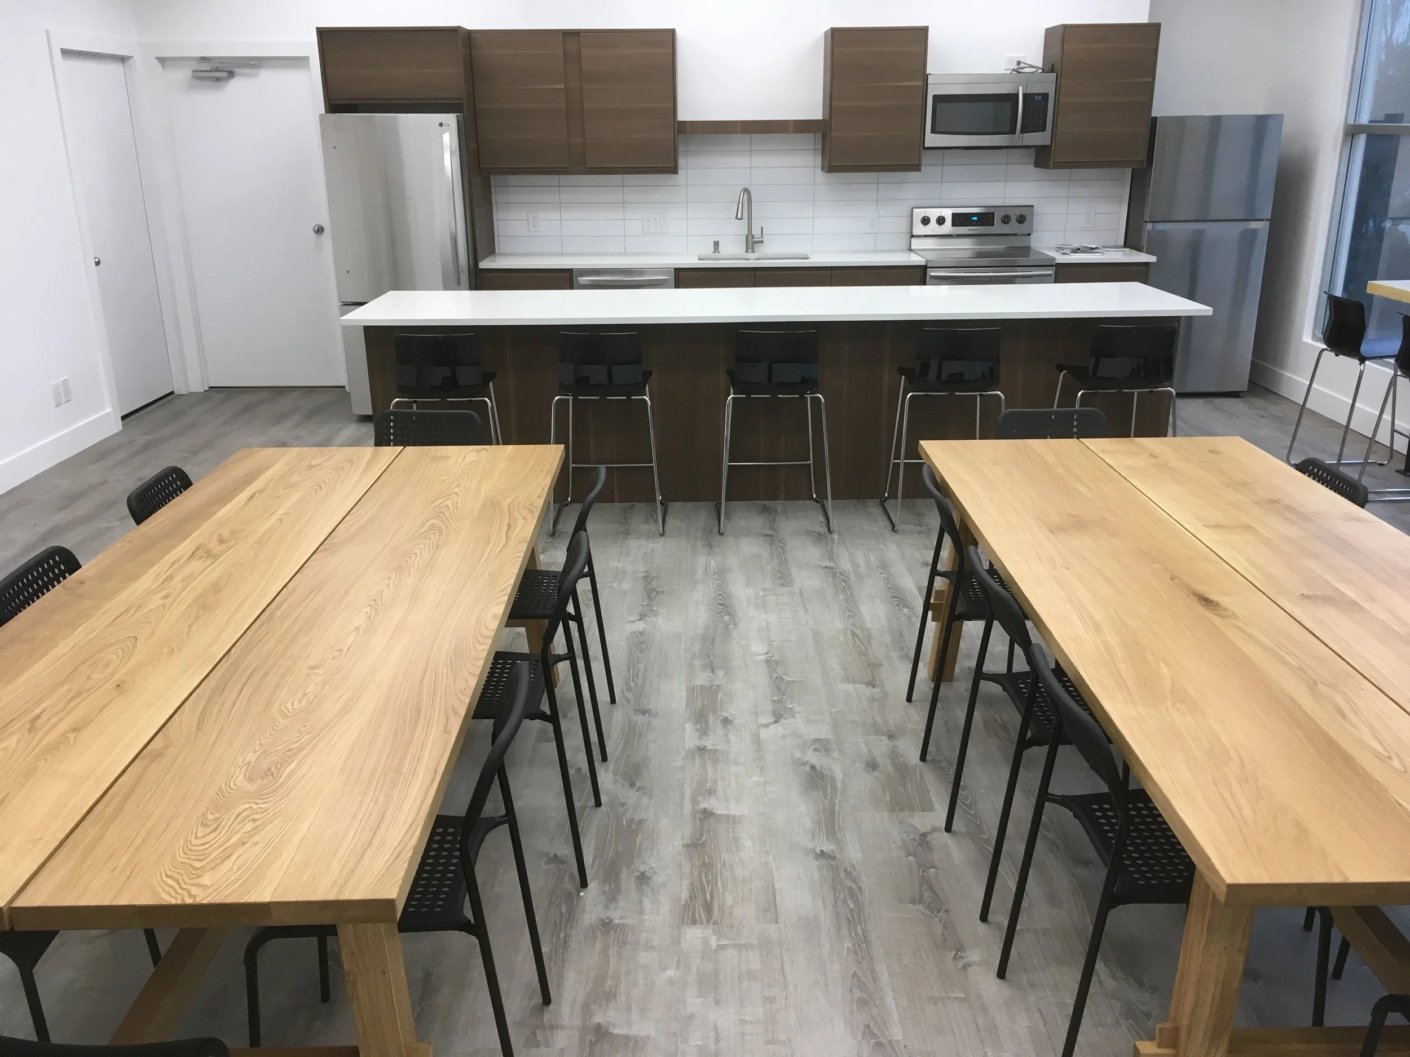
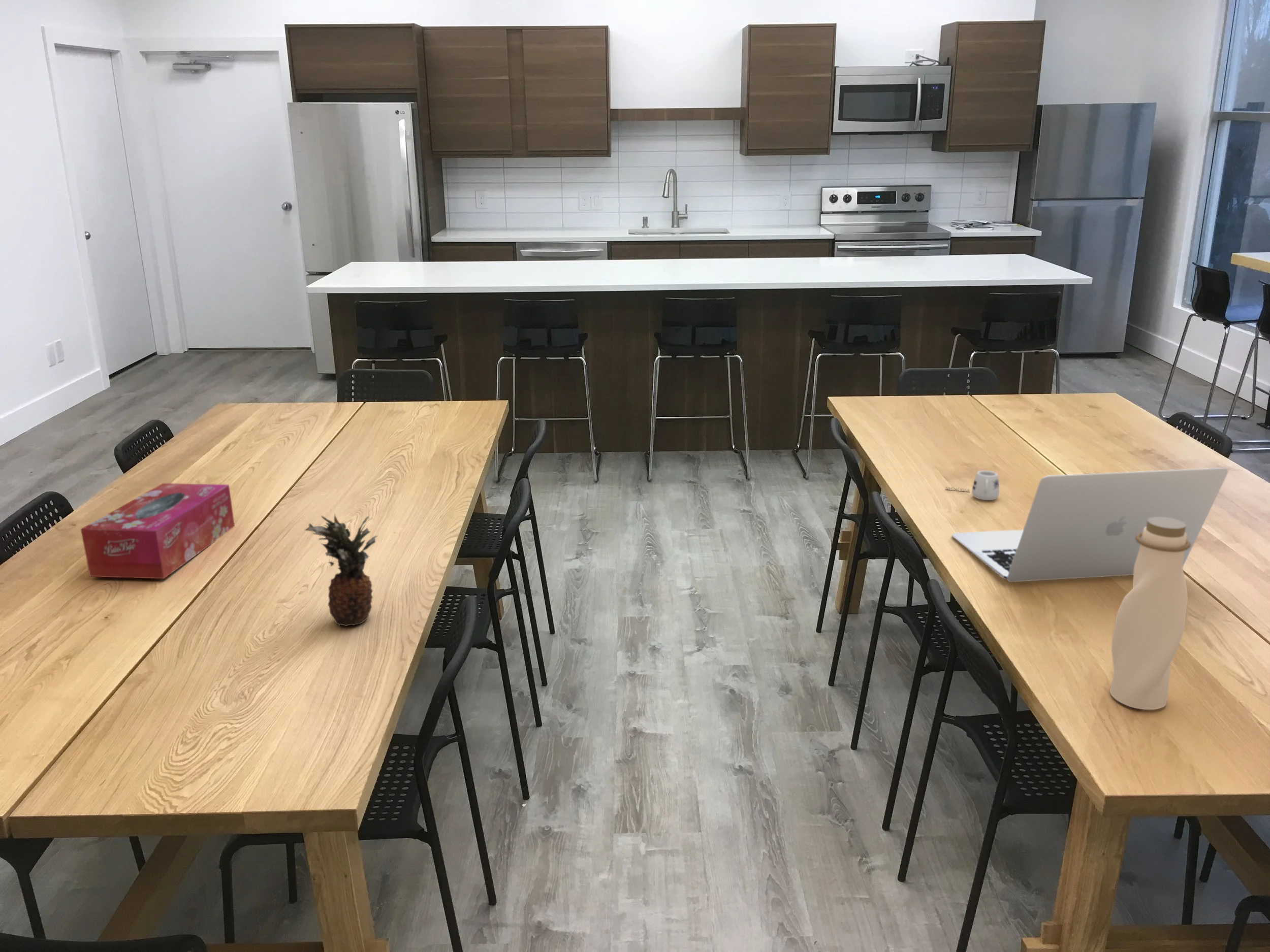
+ water bottle [1109,517,1191,710]
+ fruit [304,513,378,627]
+ mug [945,470,1000,501]
+ tissue box [80,483,235,579]
+ laptop [951,467,1229,582]
